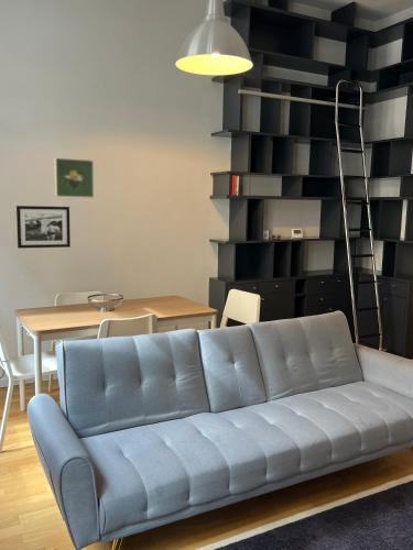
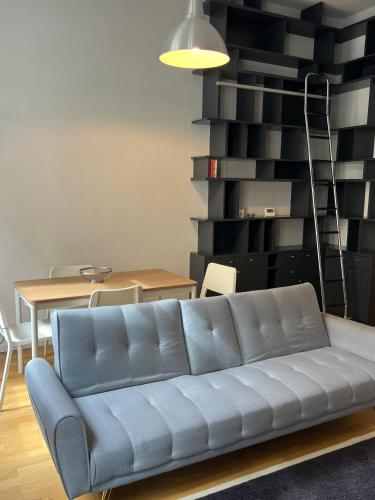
- picture frame [15,205,72,250]
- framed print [54,156,95,199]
